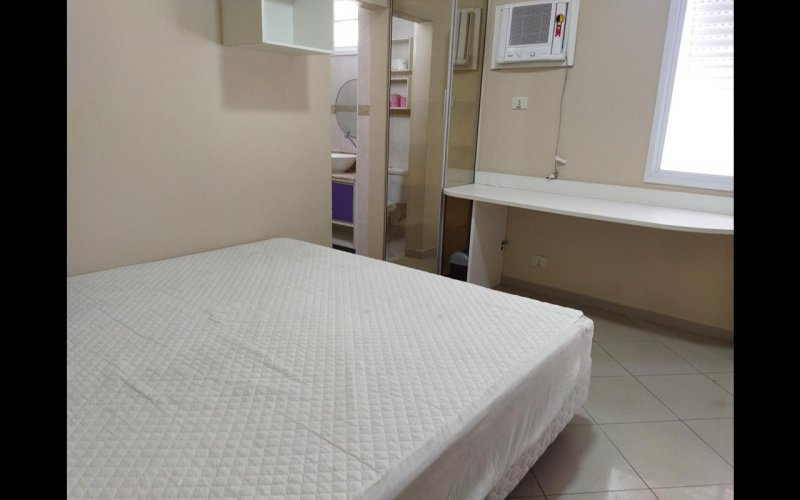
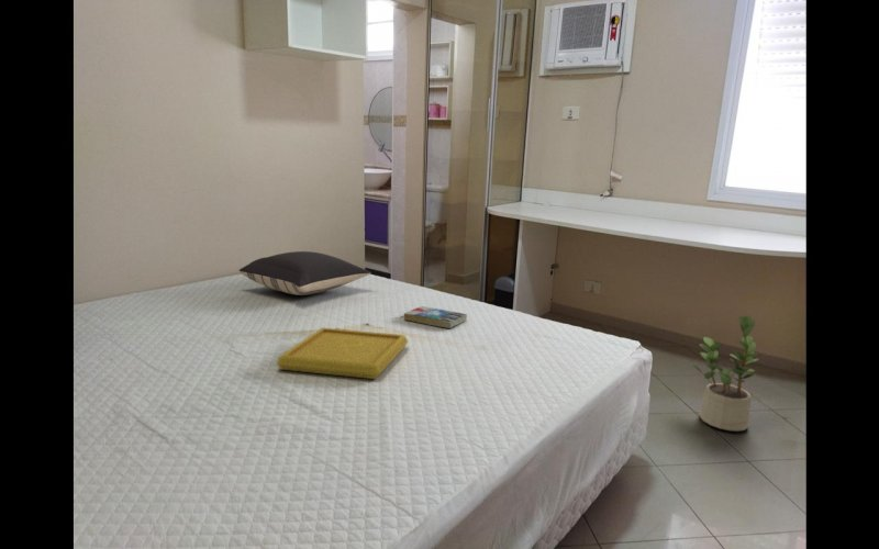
+ book [403,305,468,329]
+ pillow [238,250,372,296]
+ potted plant [690,315,759,433]
+ serving tray [276,326,409,380]
